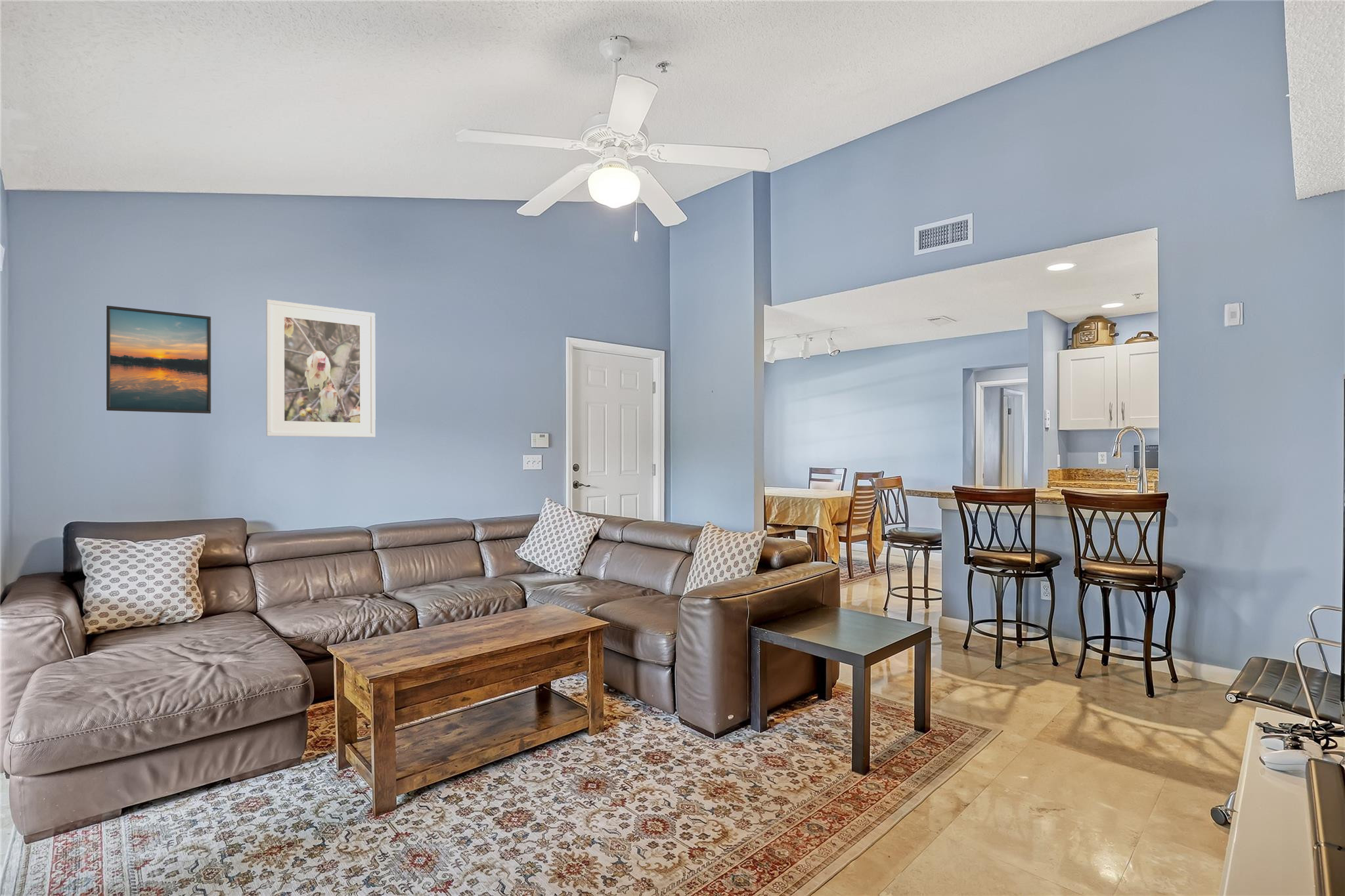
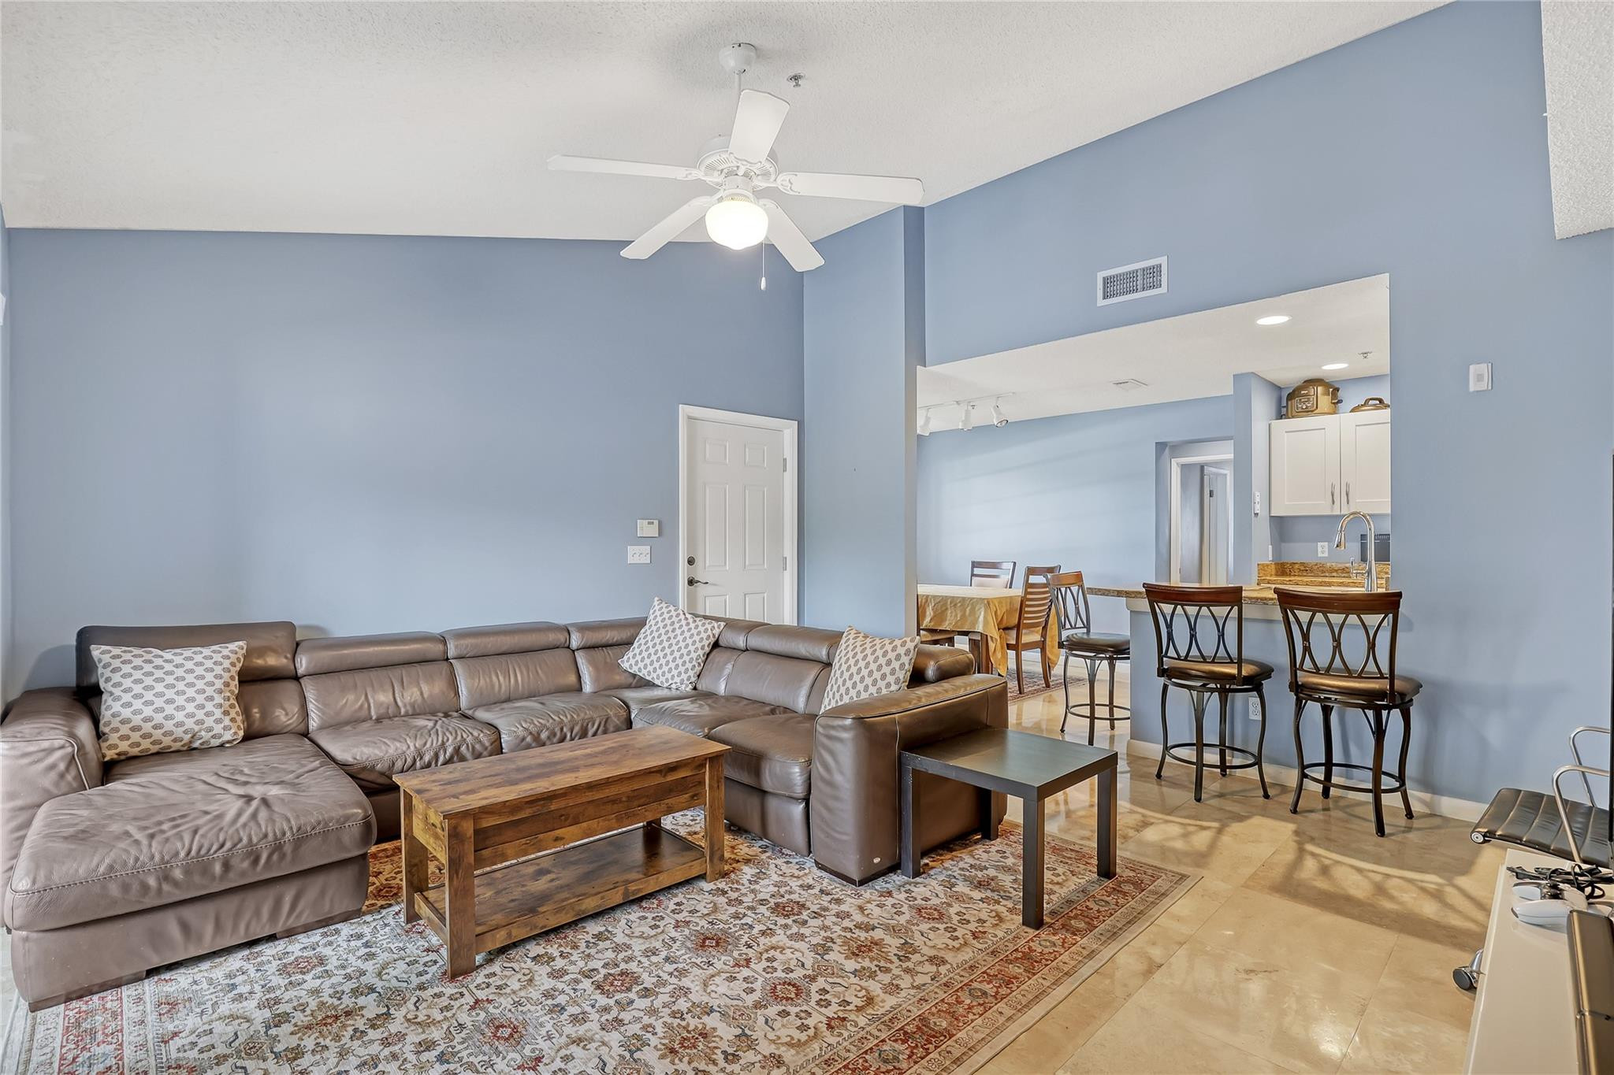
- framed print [106,305,211,414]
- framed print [265,299,376,438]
